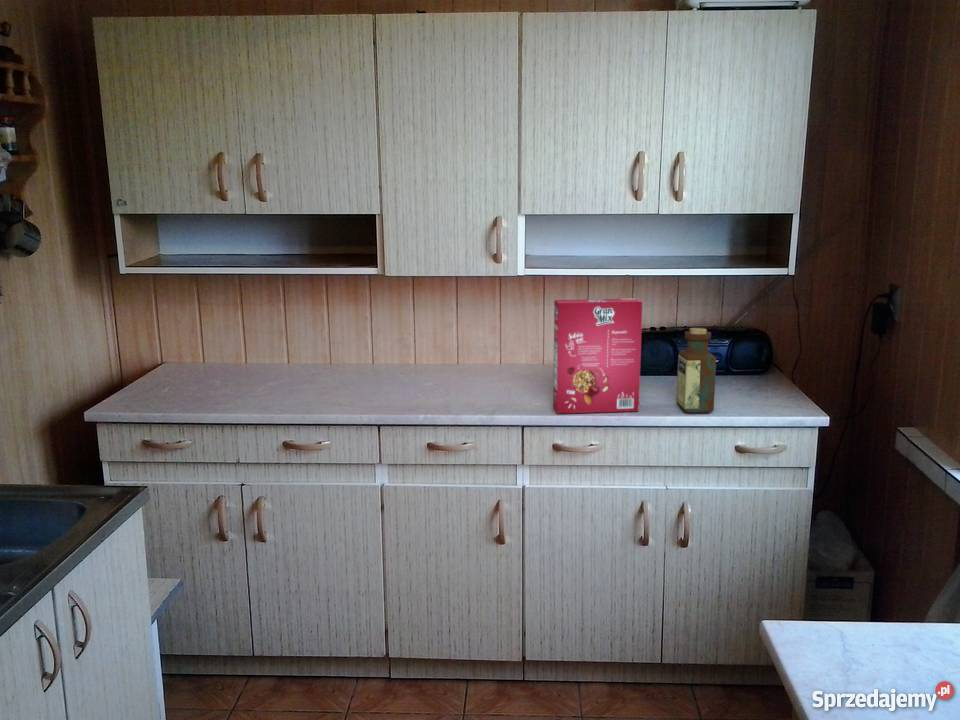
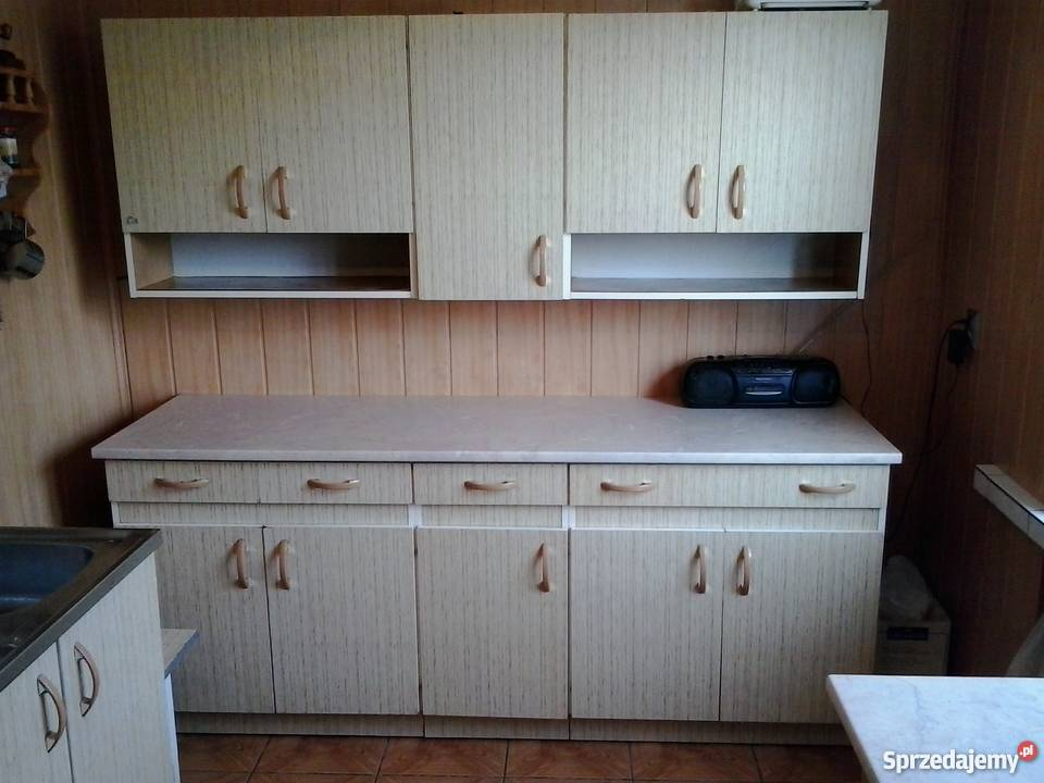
- cereal box [552,298,643,414]
- bottle [676,327,717,414]
